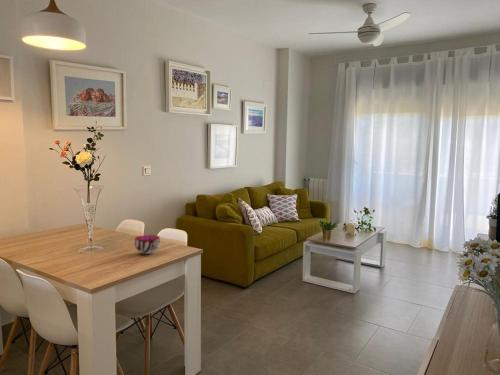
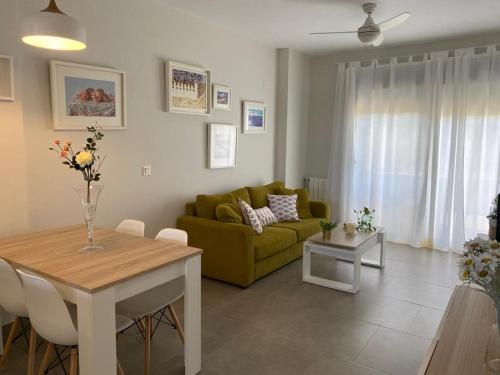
- decorative bowl [133,234,161,255]
